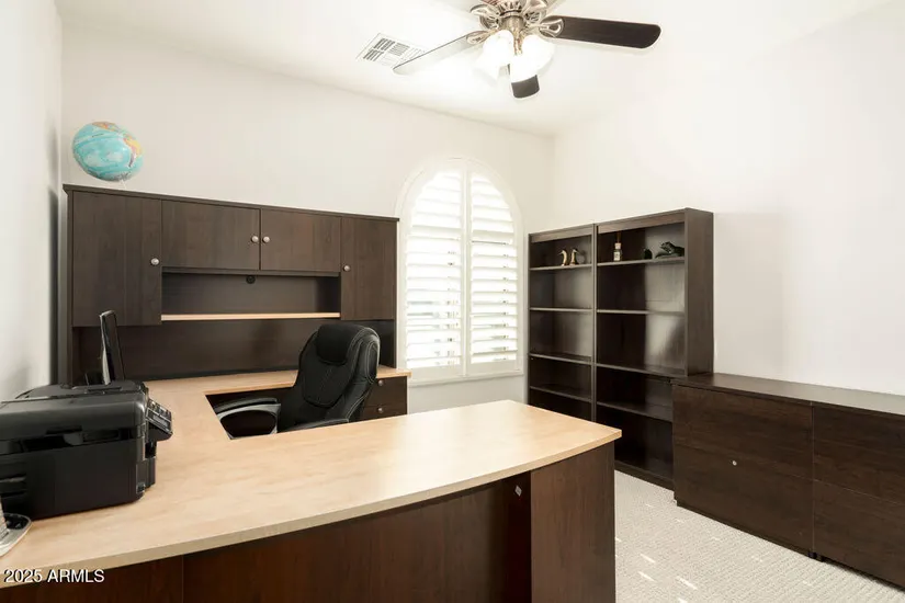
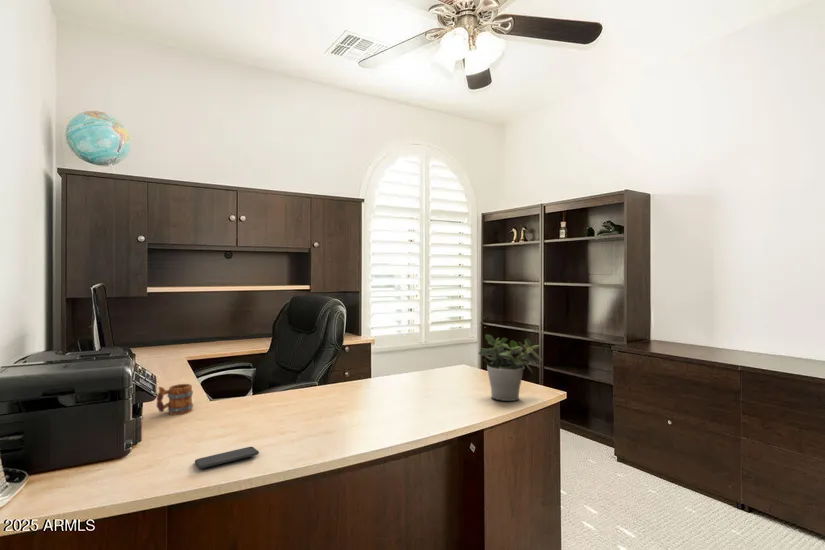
+ mug [155,383,194,416]
+ potted plant [478,334,543,402]
+ smartphone [194,446,260,469]
